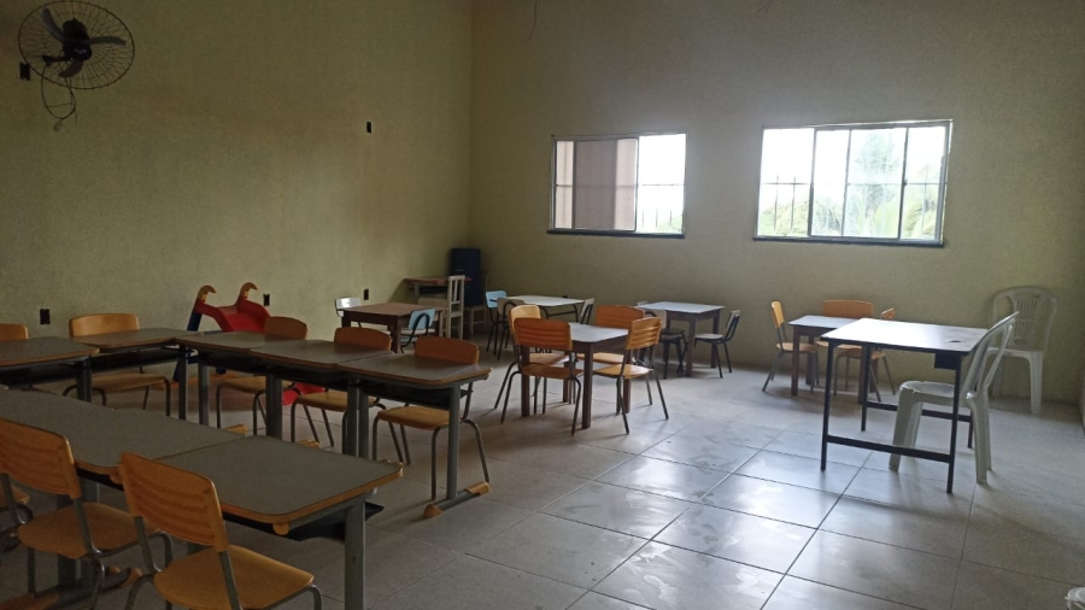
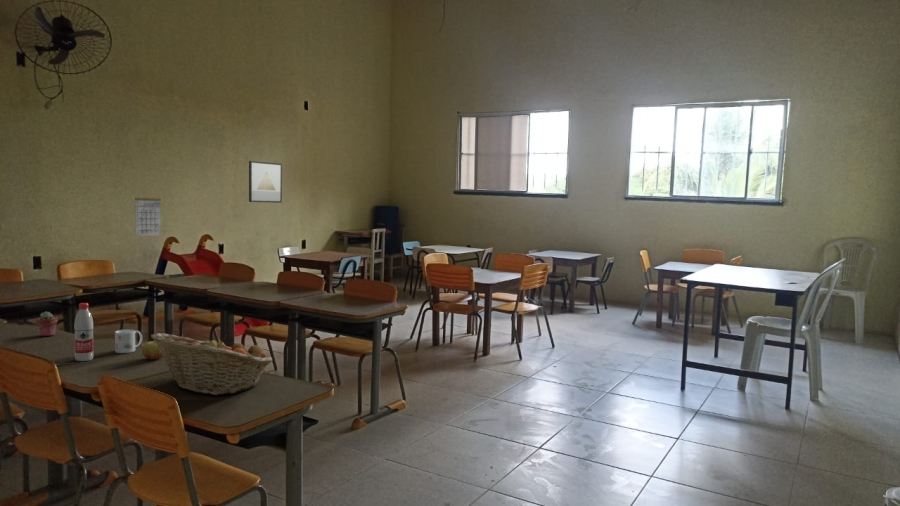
+ mug [114,329,143,354]
+ calendar [134,189,162,237]
+ apple [141,340,163,360]
+ wall art [248,160,283,204]
+ water bottle [73,302,95,362]
+ potted succulent [35,310,59,337]
+ fruit basket [150,332,274,396]
